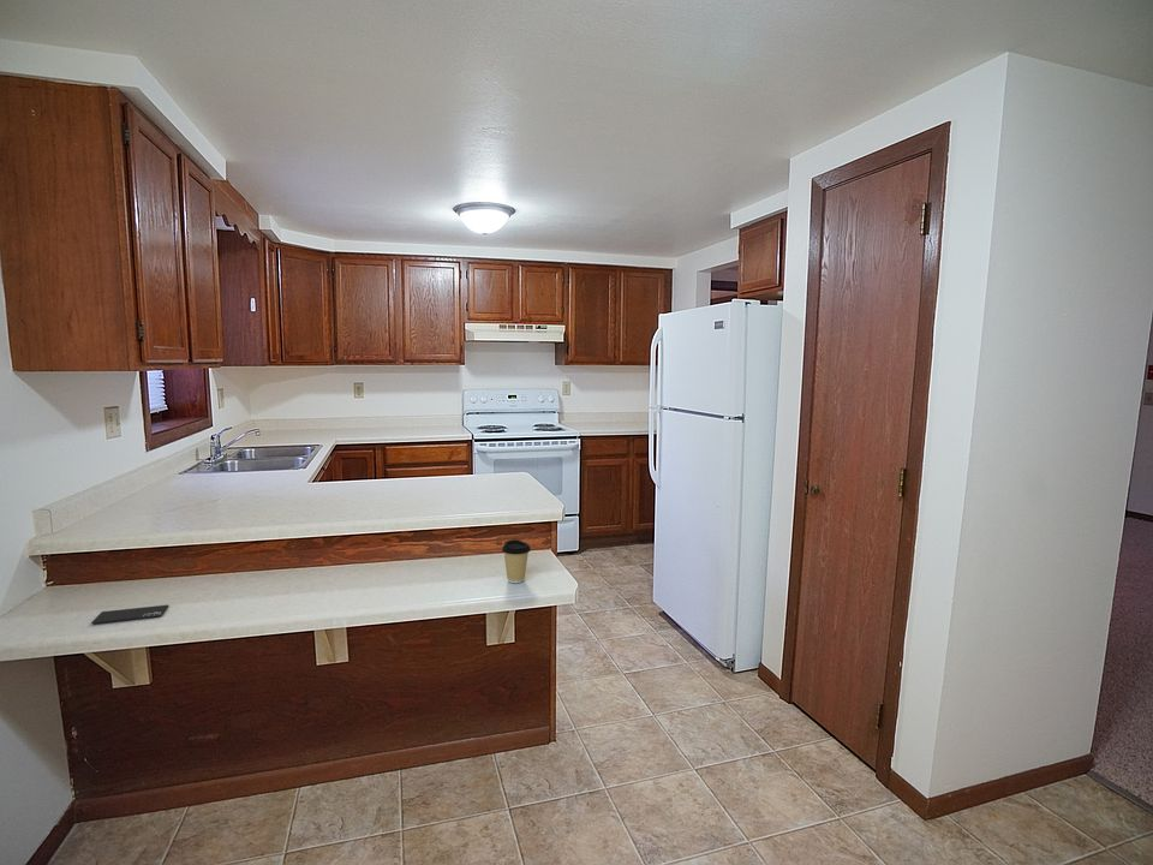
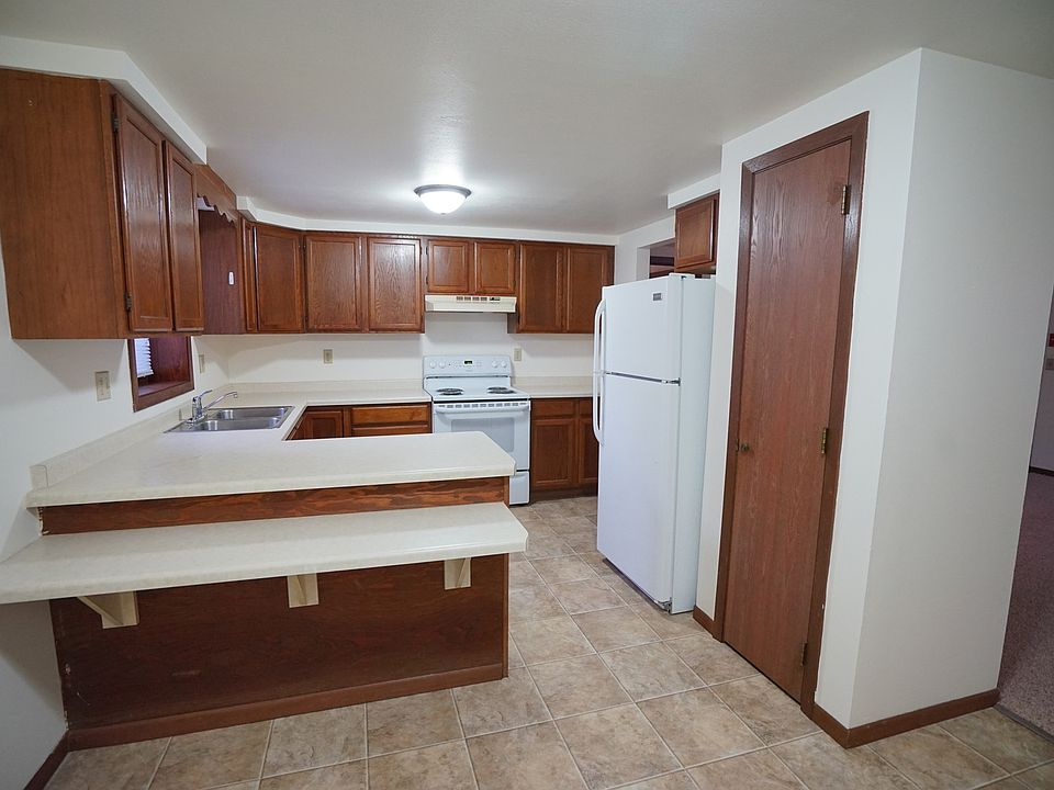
- smartphone [90,604,169,625]
- coffee cup [501,538,532,584]
